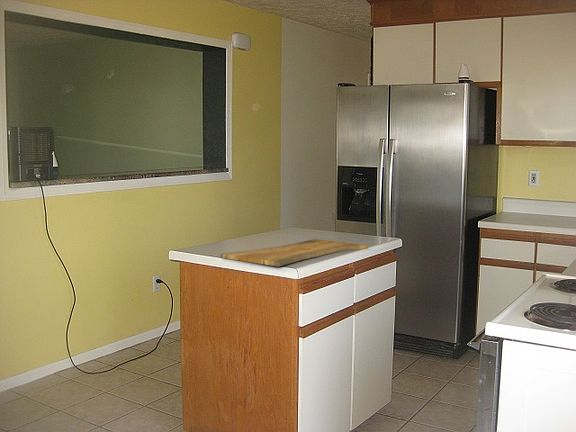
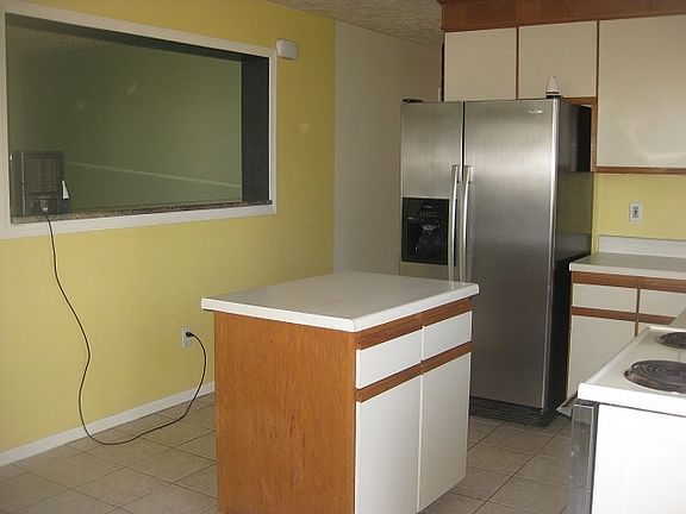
- cutting board [220,238,368,267]
